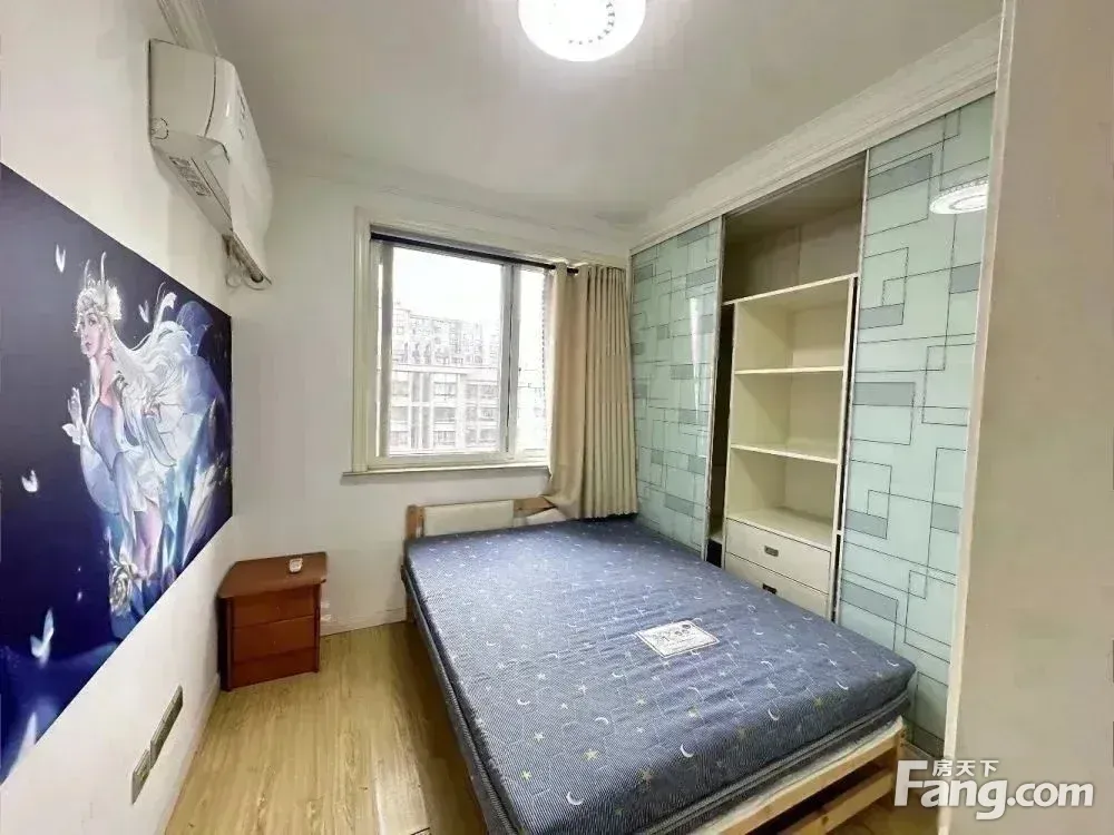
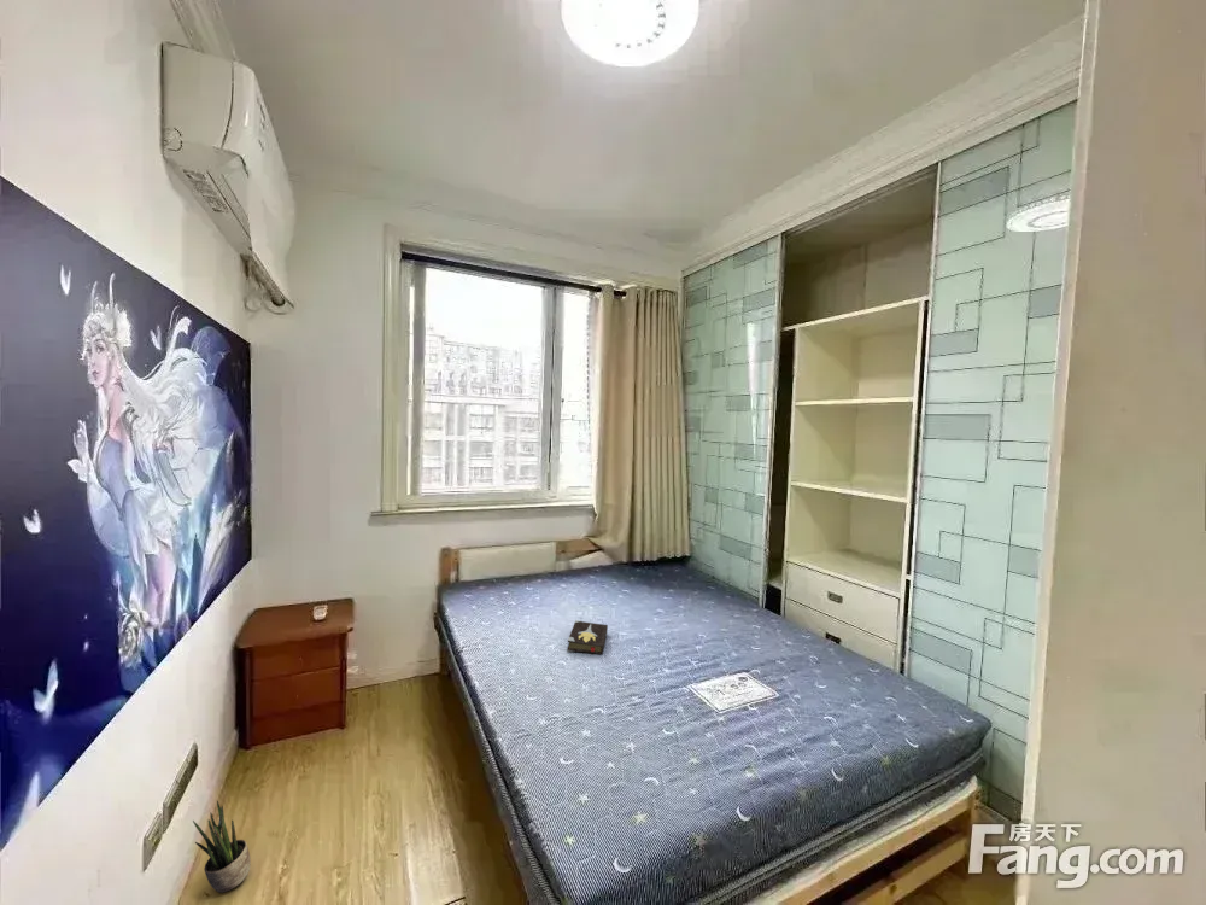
+ potted plant [192,800,251,894]
+ hardback book [566,619,609,655]
